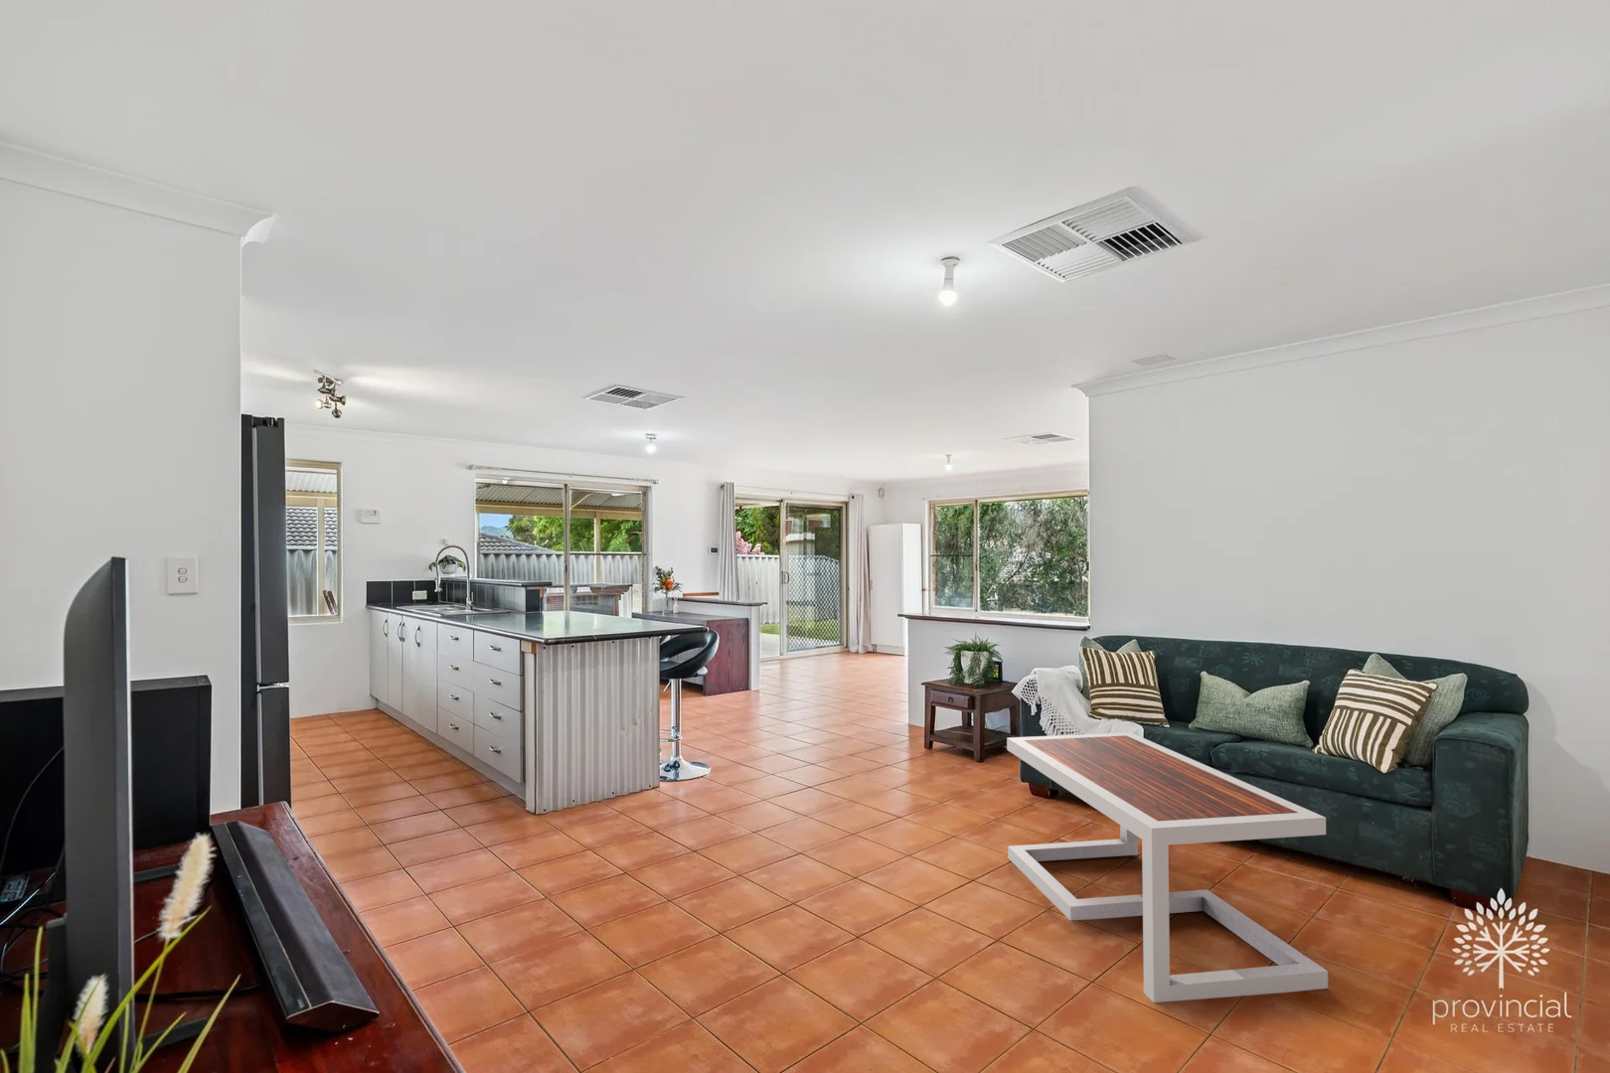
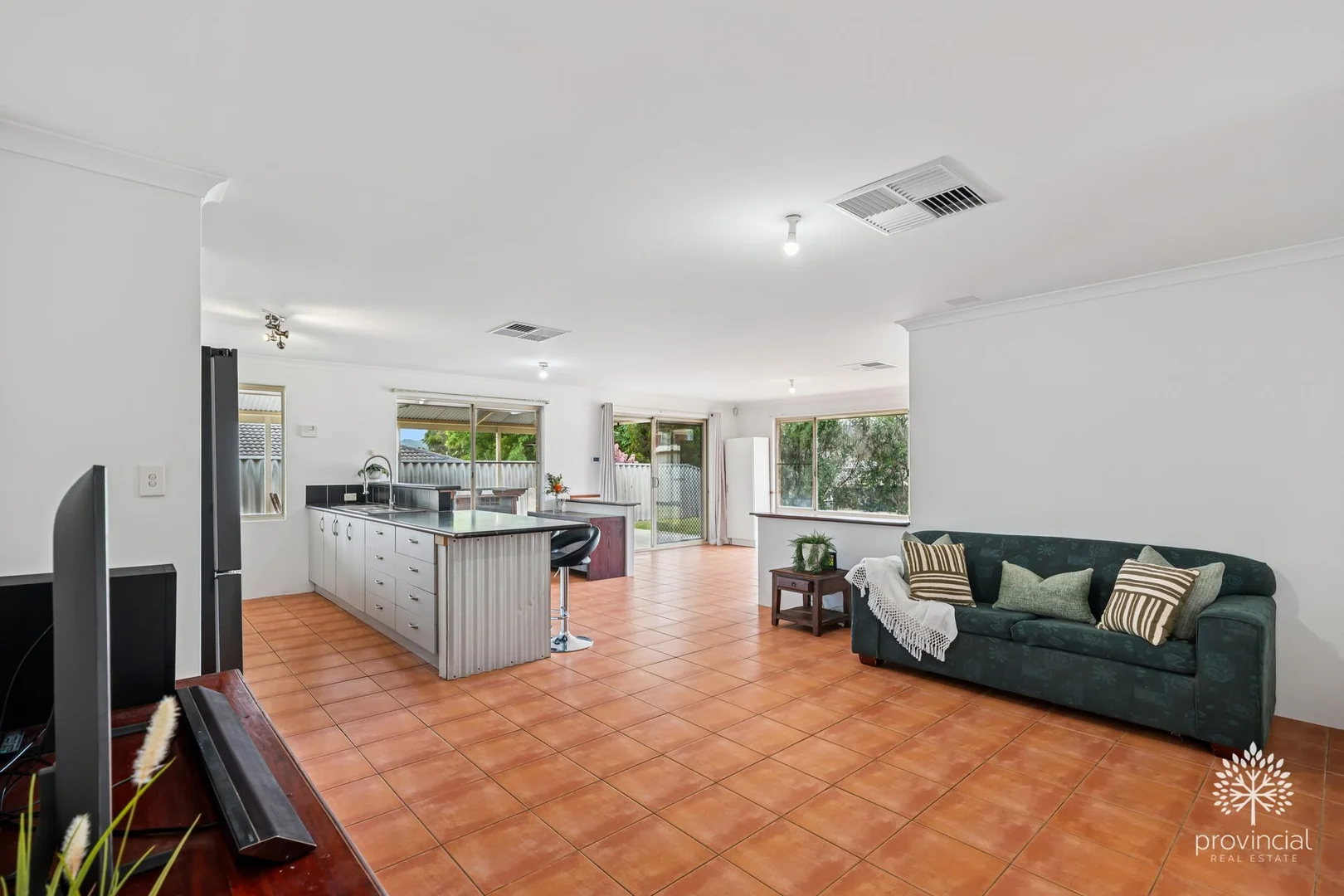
- coffee table [1006,732,1328,1004]
